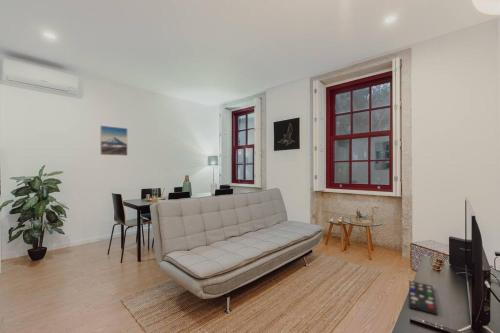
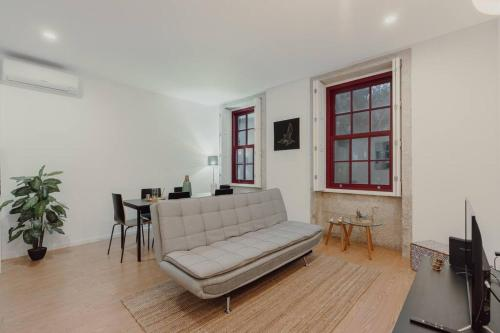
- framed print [99,125,128,157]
- remote control [408,280,438,316]
